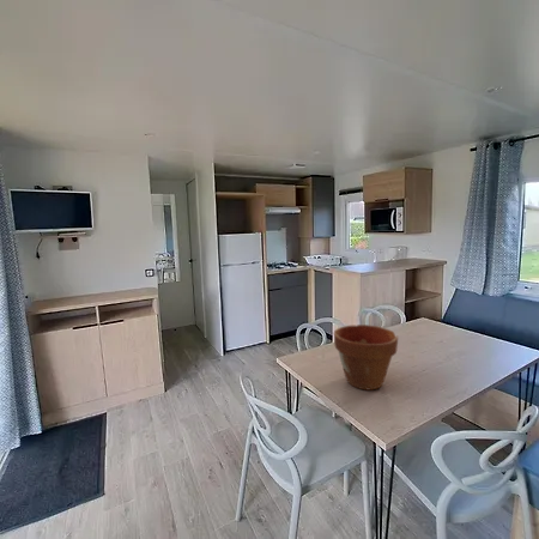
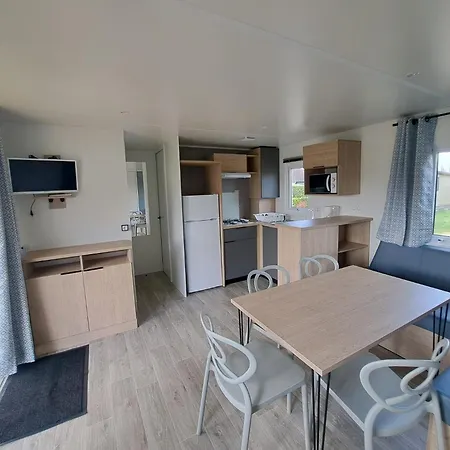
- flower pot [333,323,399,392]
